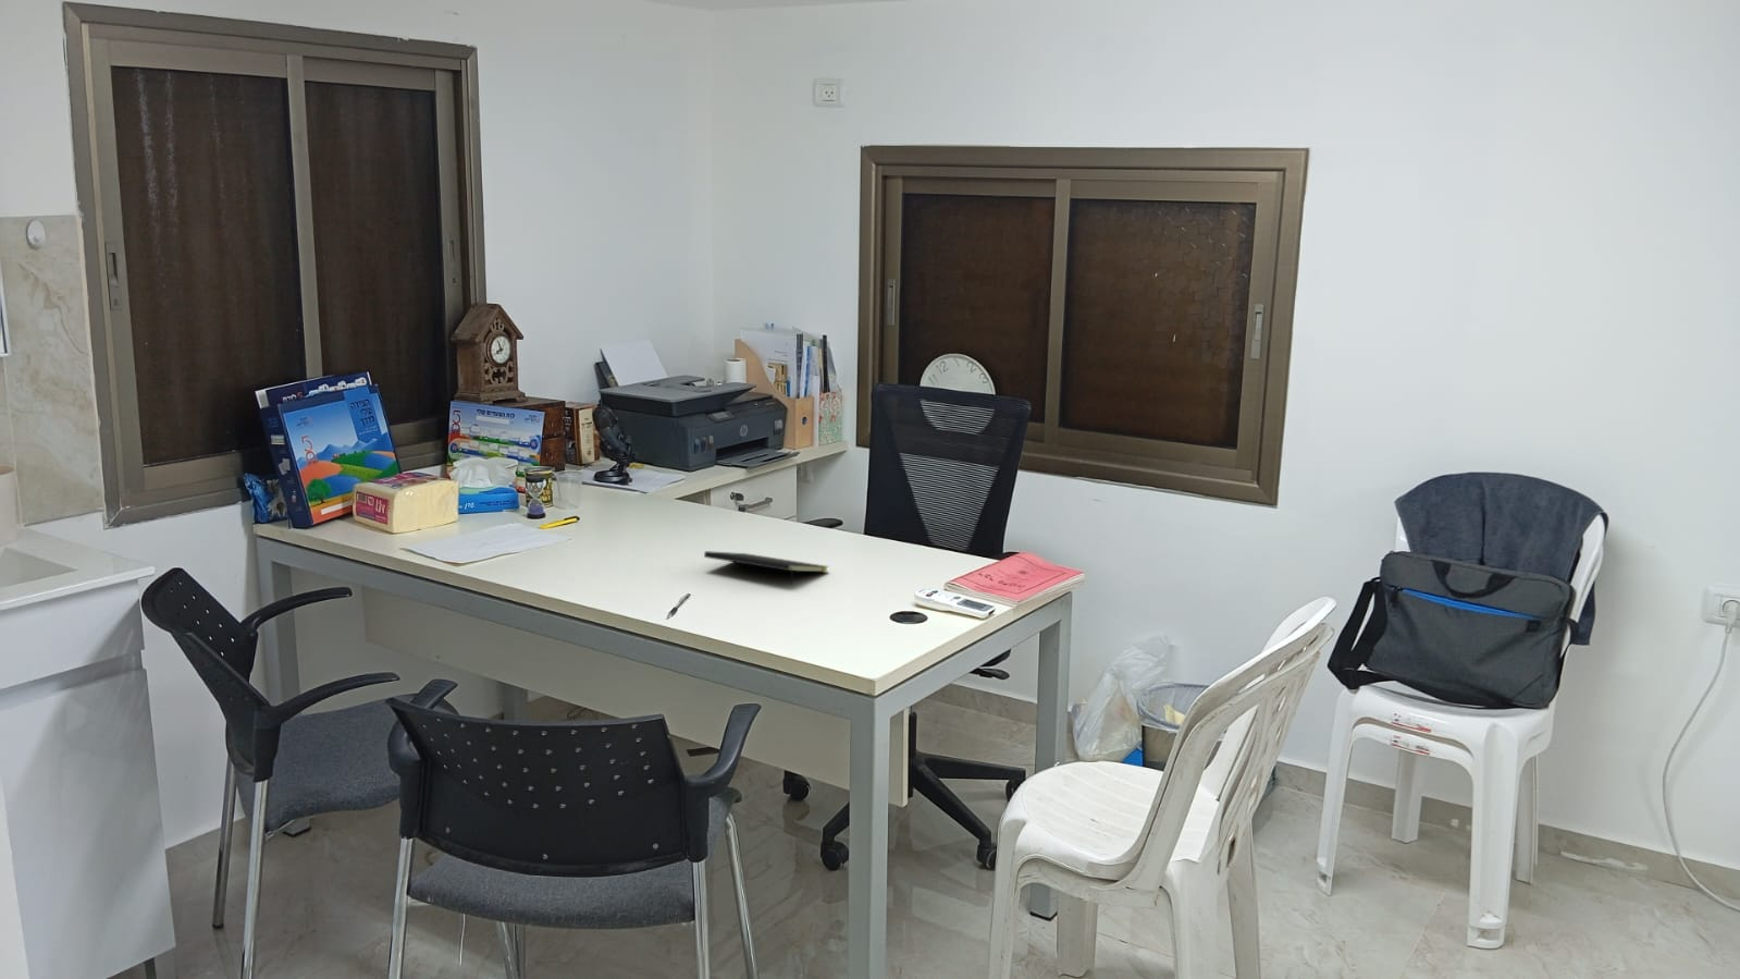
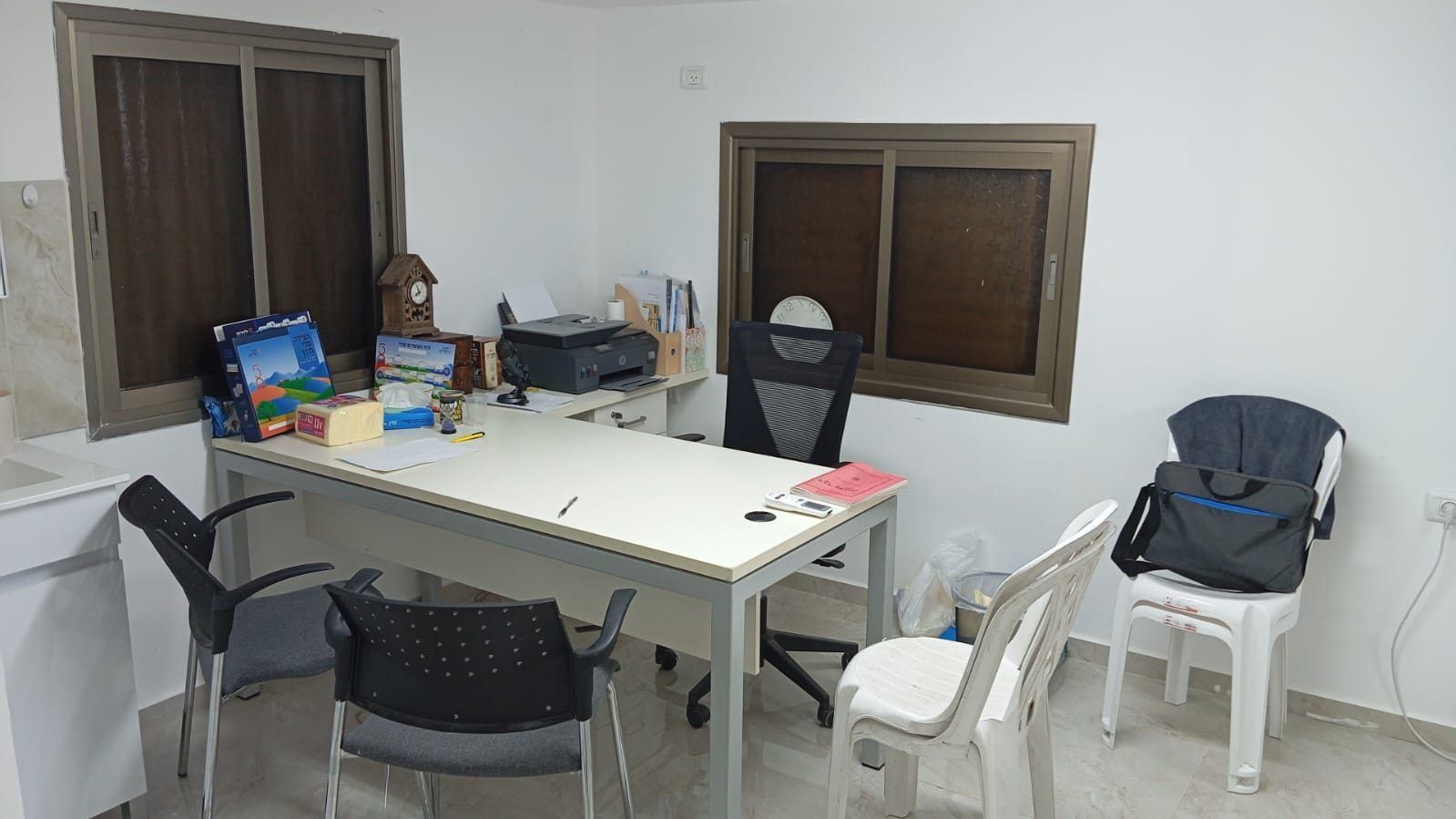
- notepad [703,550,831,587]
